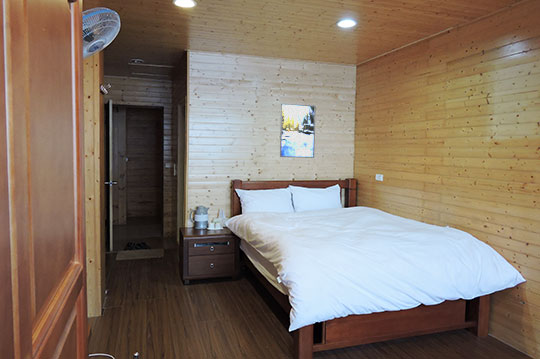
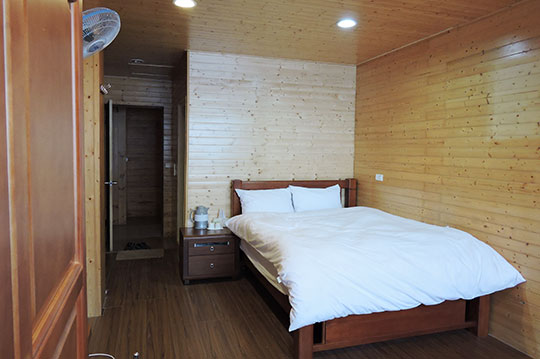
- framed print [279,103,317,159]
